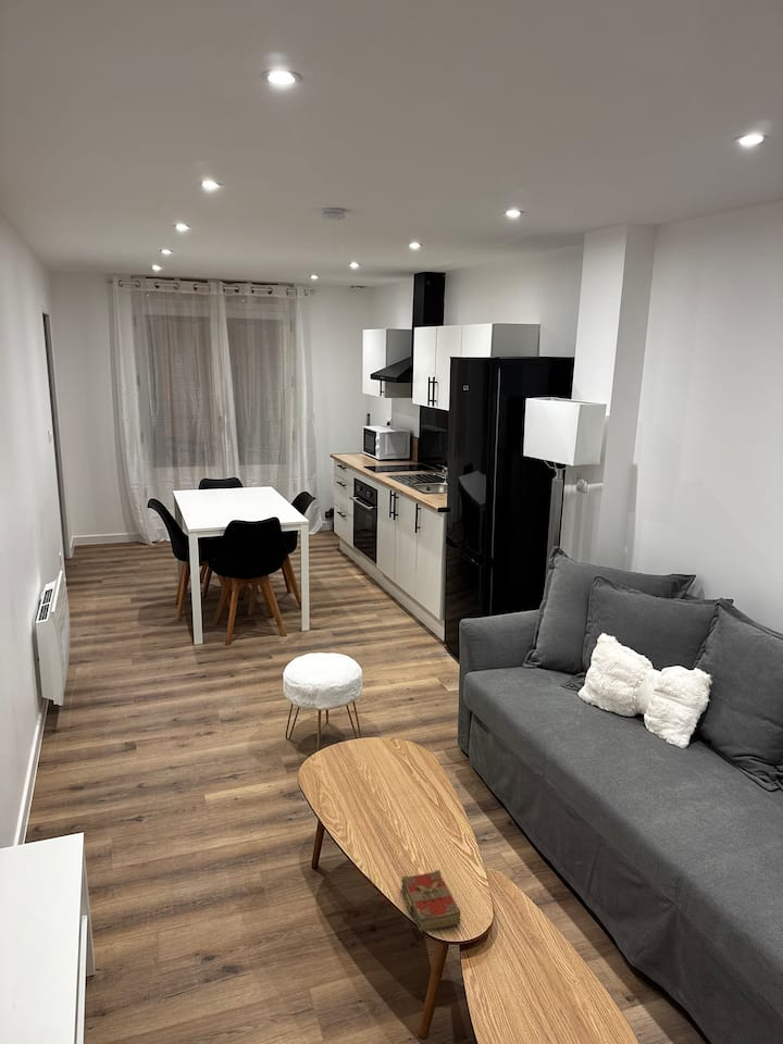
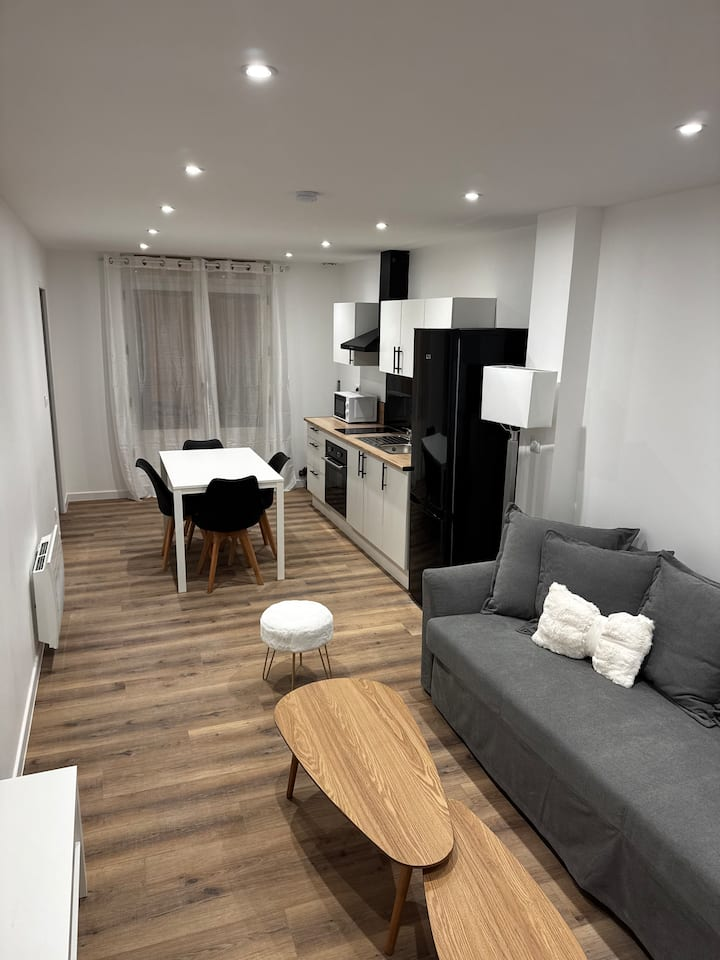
- book [400,869,462,933]
